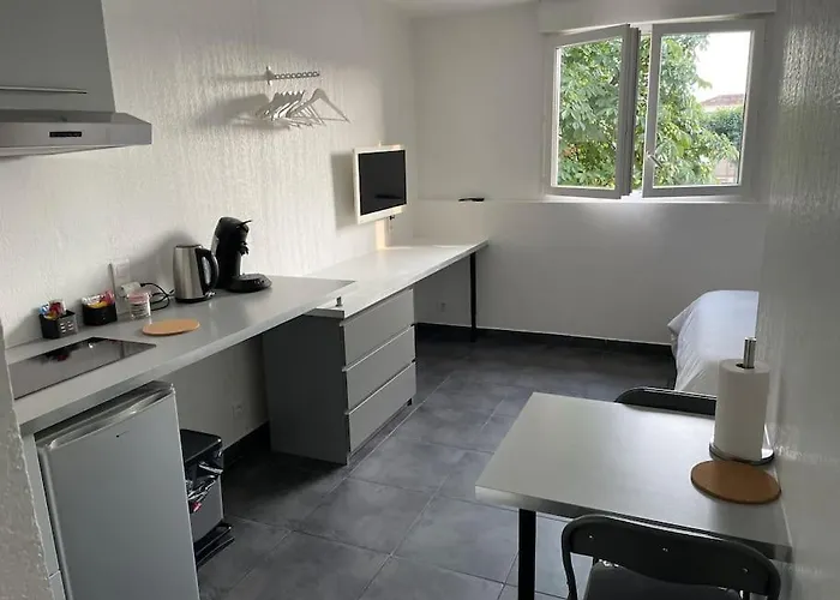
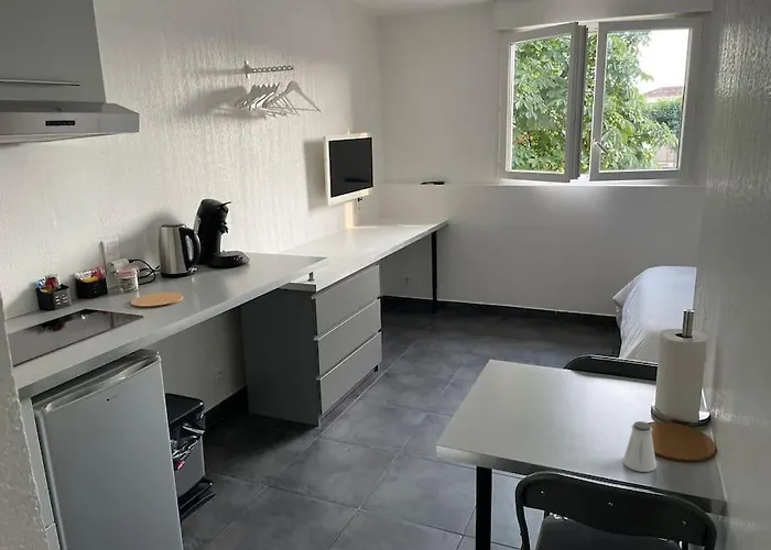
+ saltshaker [622,420,658,473]
